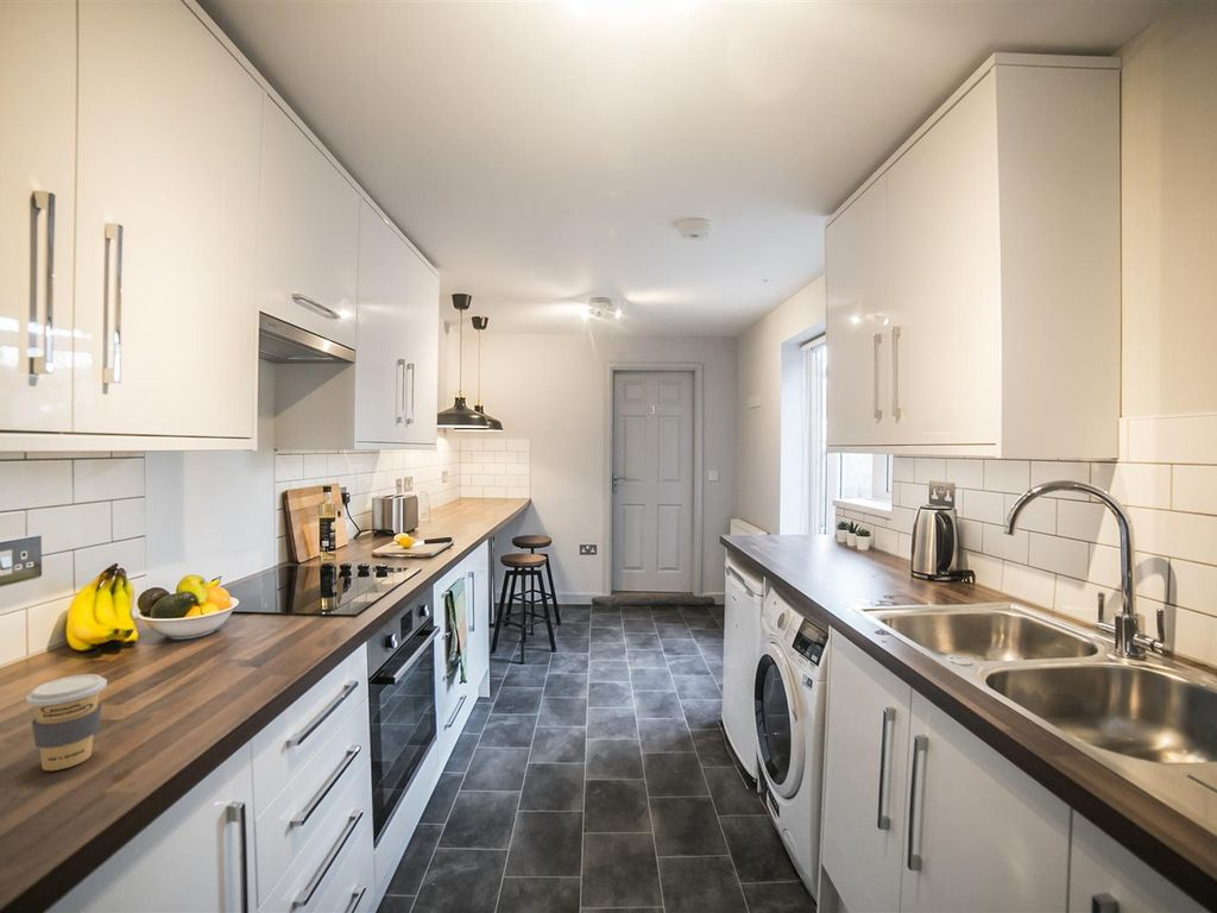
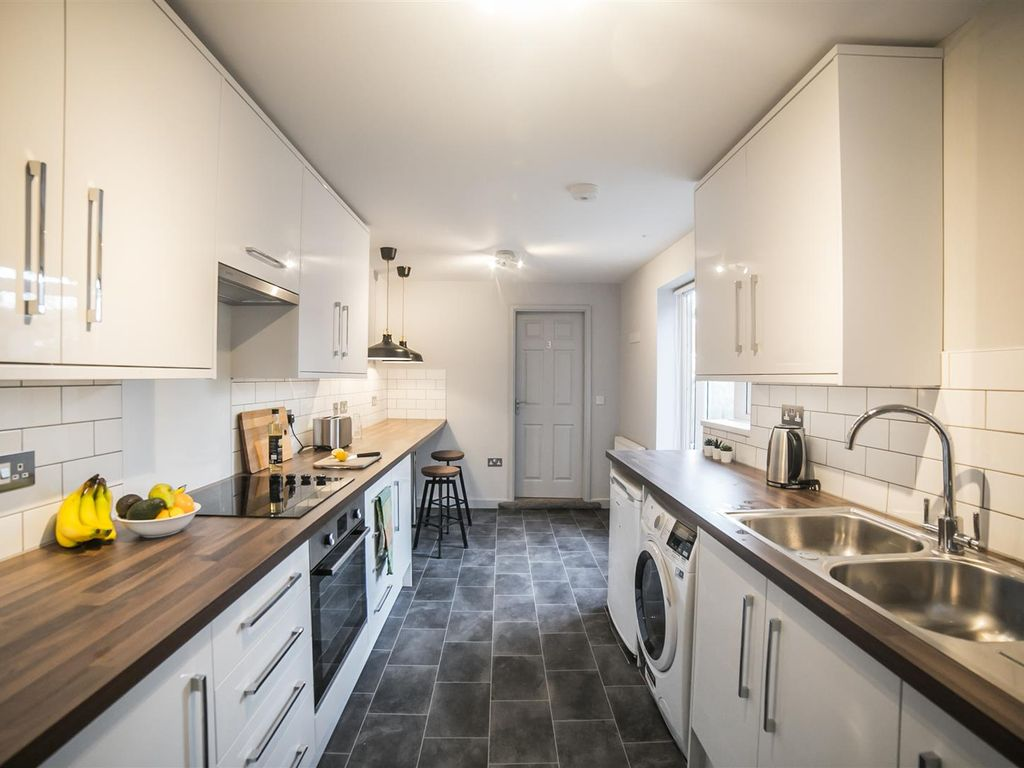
- coffee cup [25,673,108,772]
